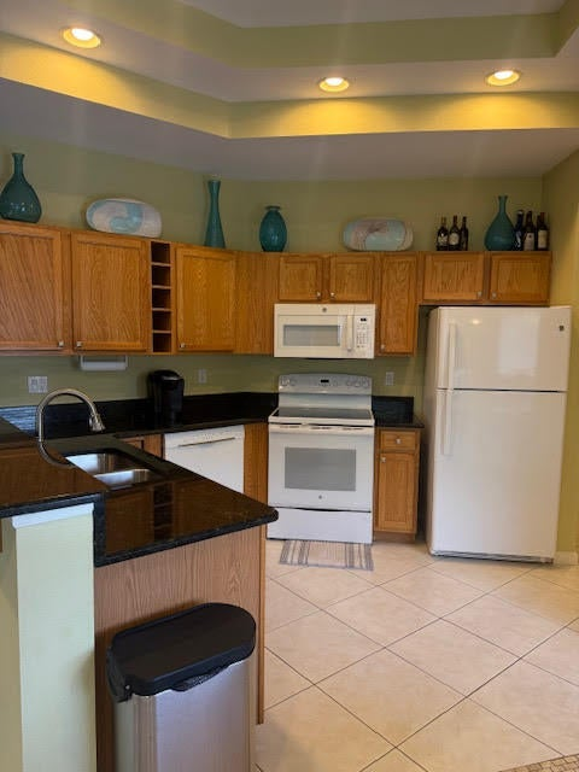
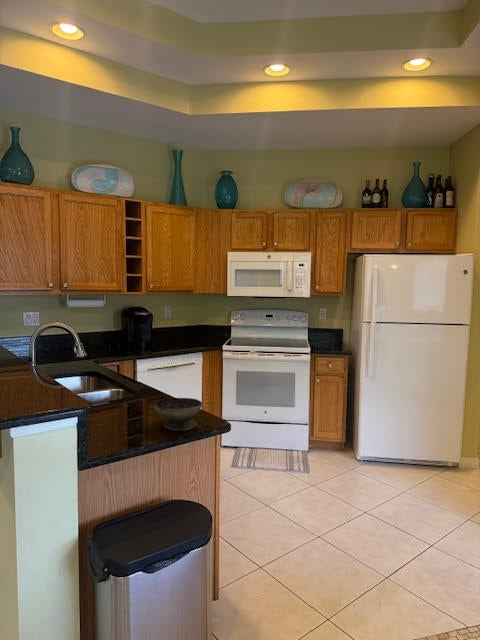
+ bowl [153,397,204,432]
